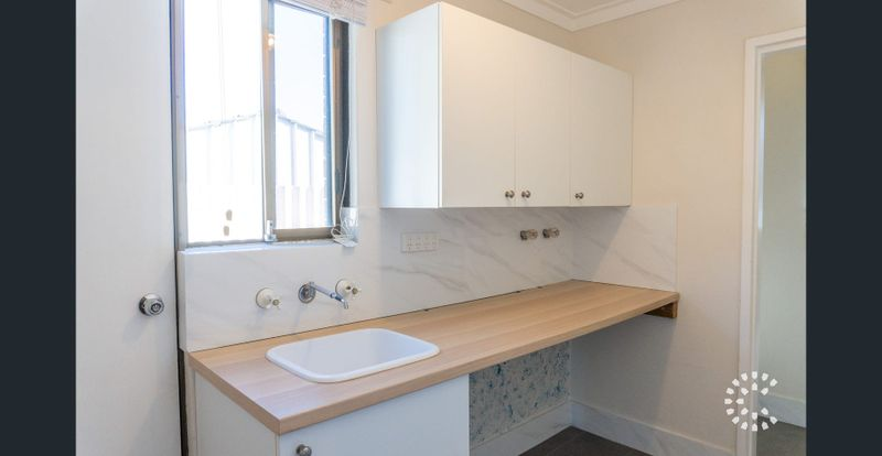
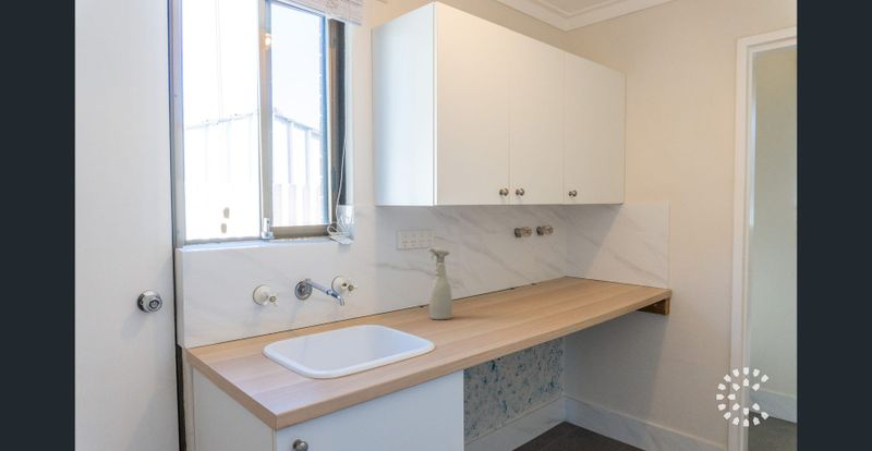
+ spray bottle [427,247,453,320]
